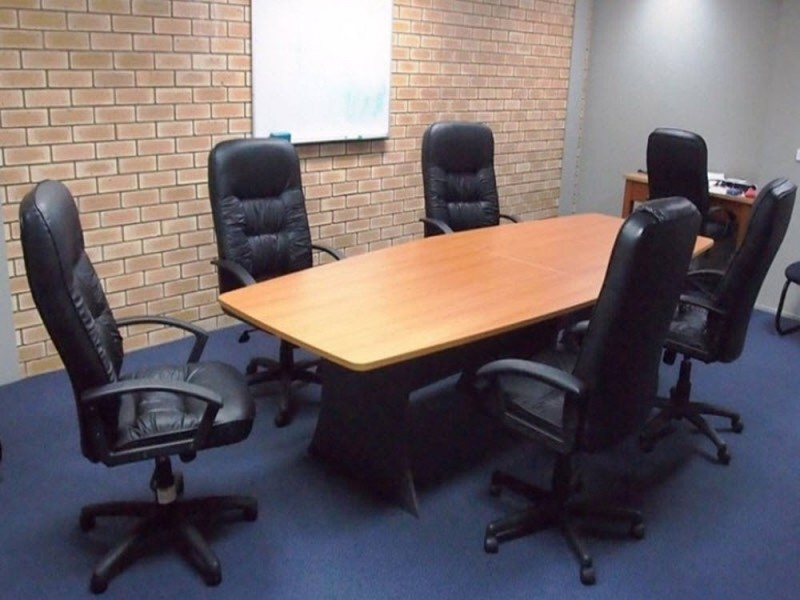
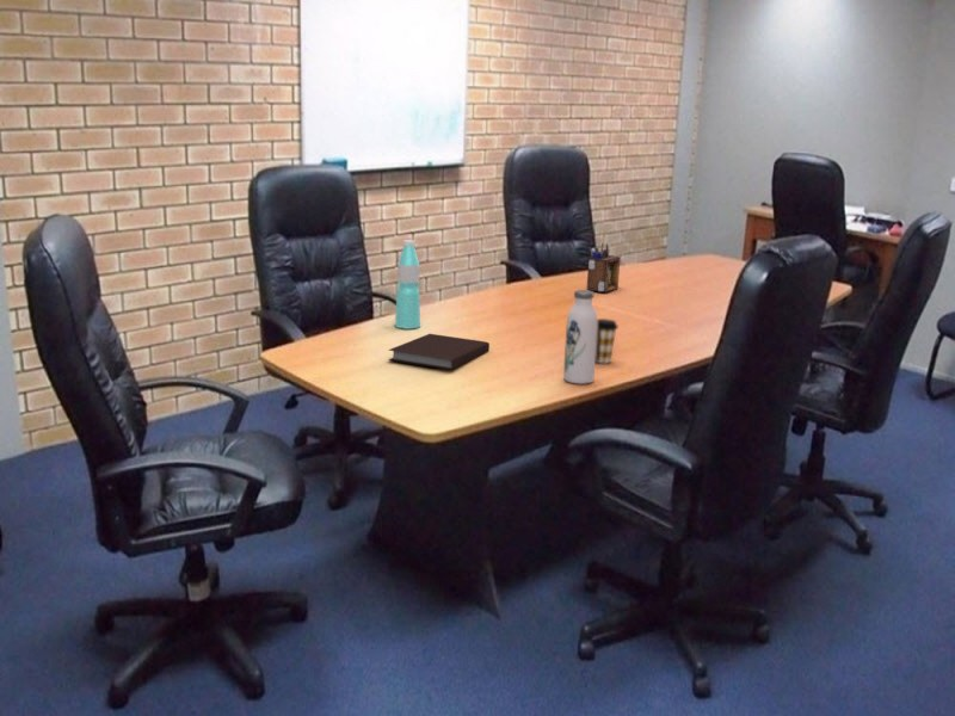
+ notebook [387,333,491,371]
+ desk organizer [586,242,622,294]
+ water bottle [394,239,421,329]
+ water bottle [562,289,598,385]
+ coffee cup [594,317,620,364]
